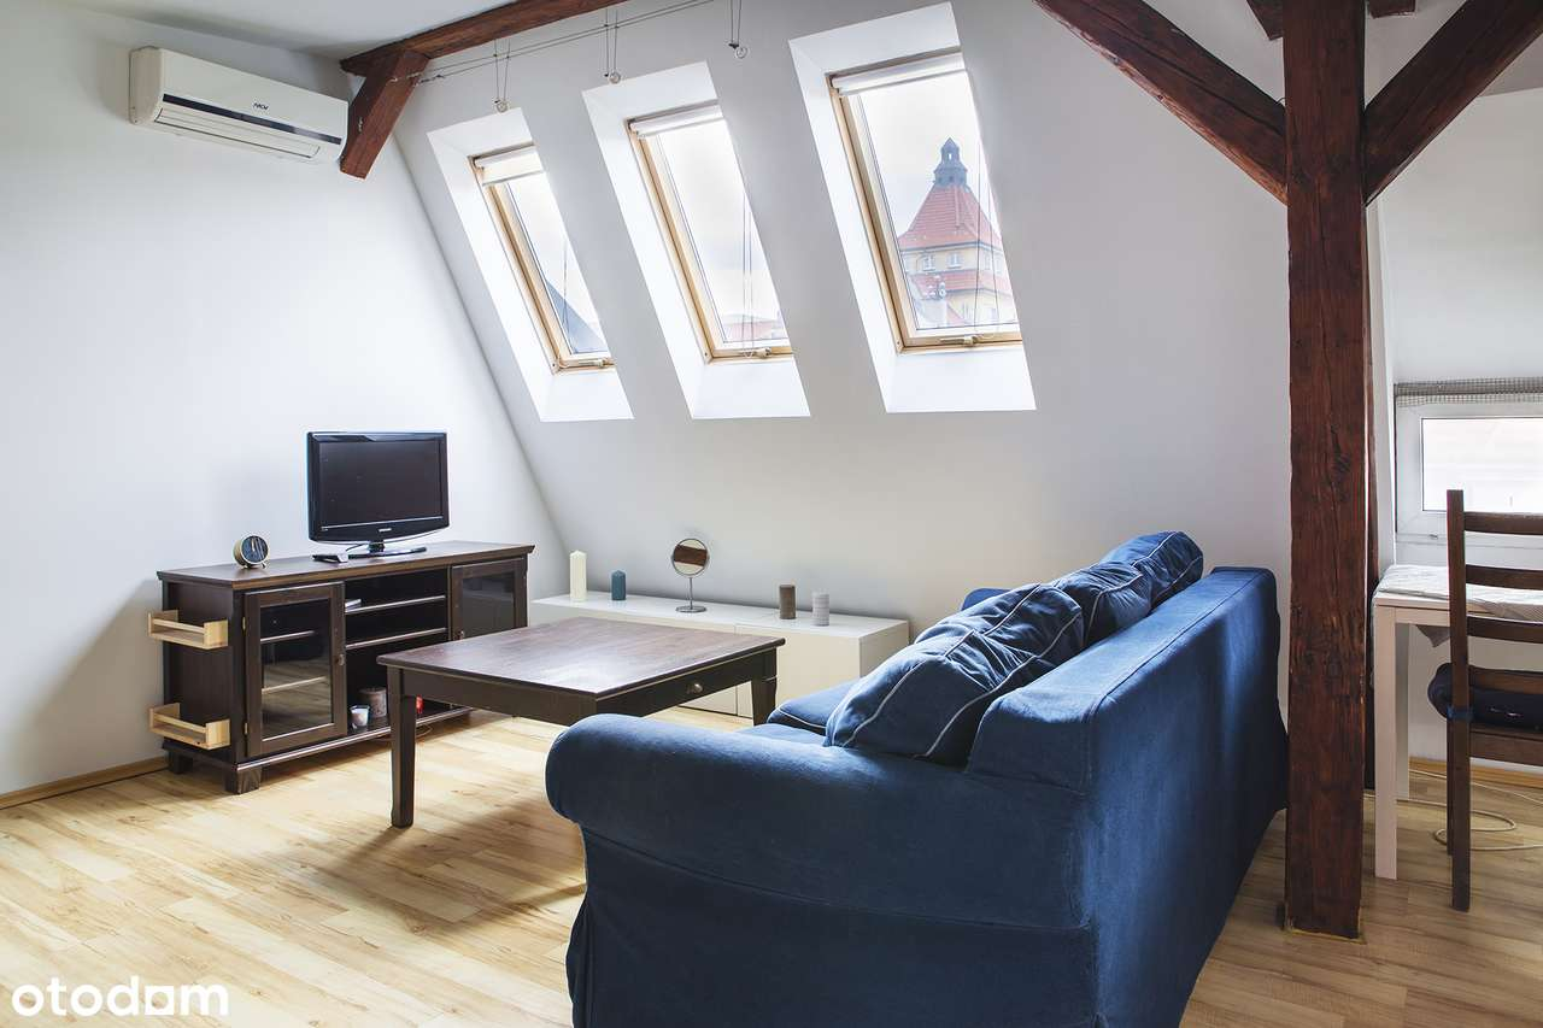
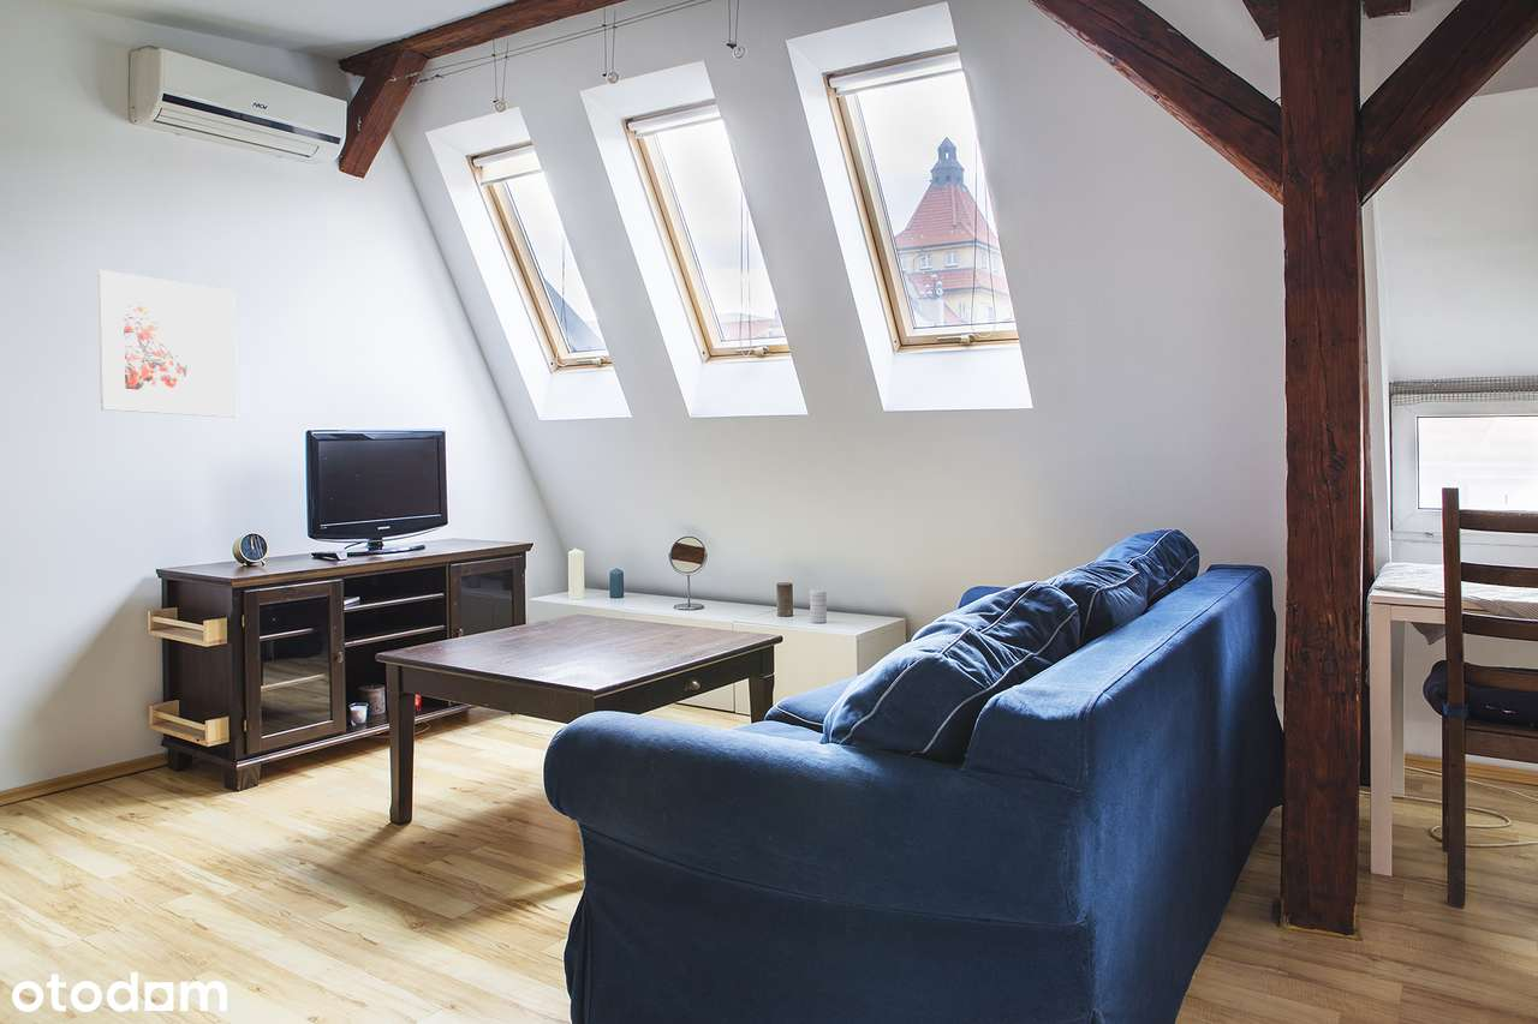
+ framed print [96,269,238,419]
